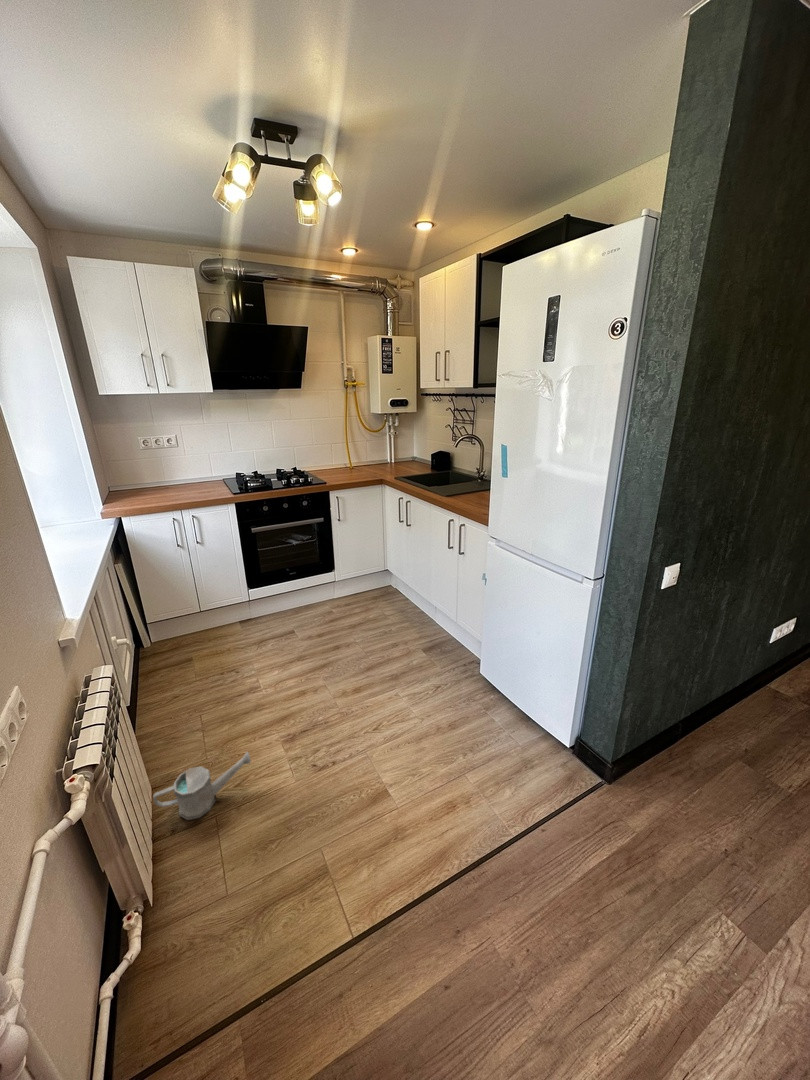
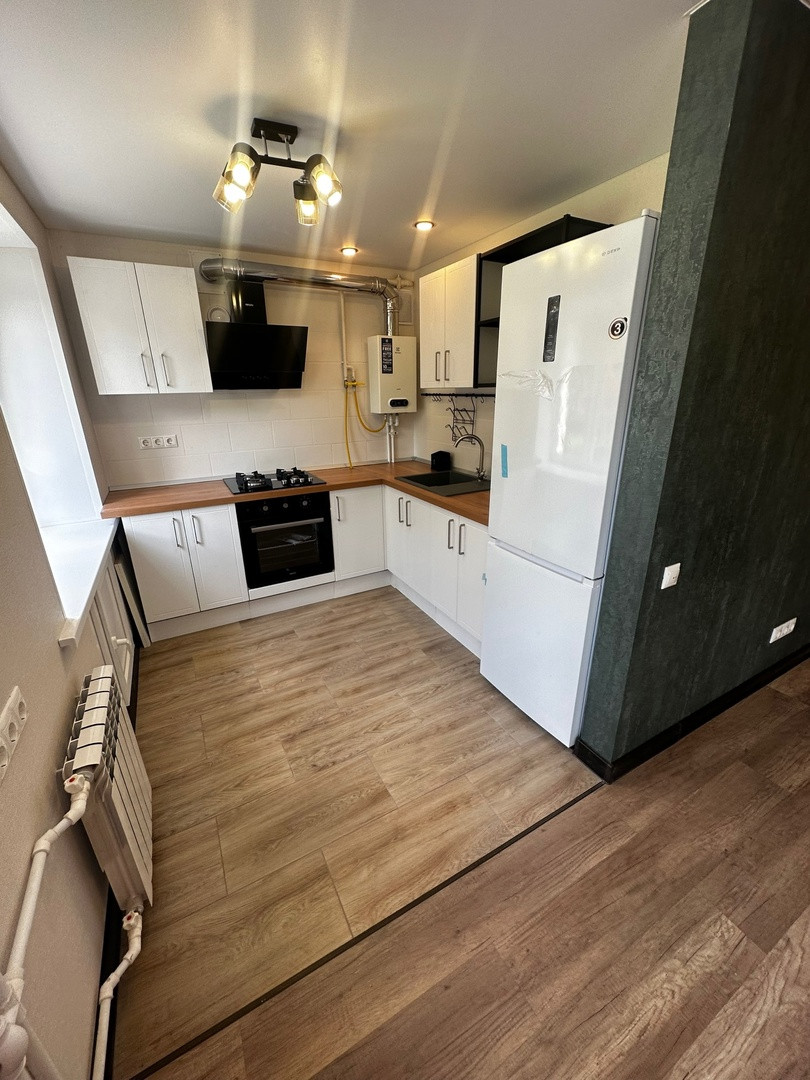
- watering can [152,750,252,821]
